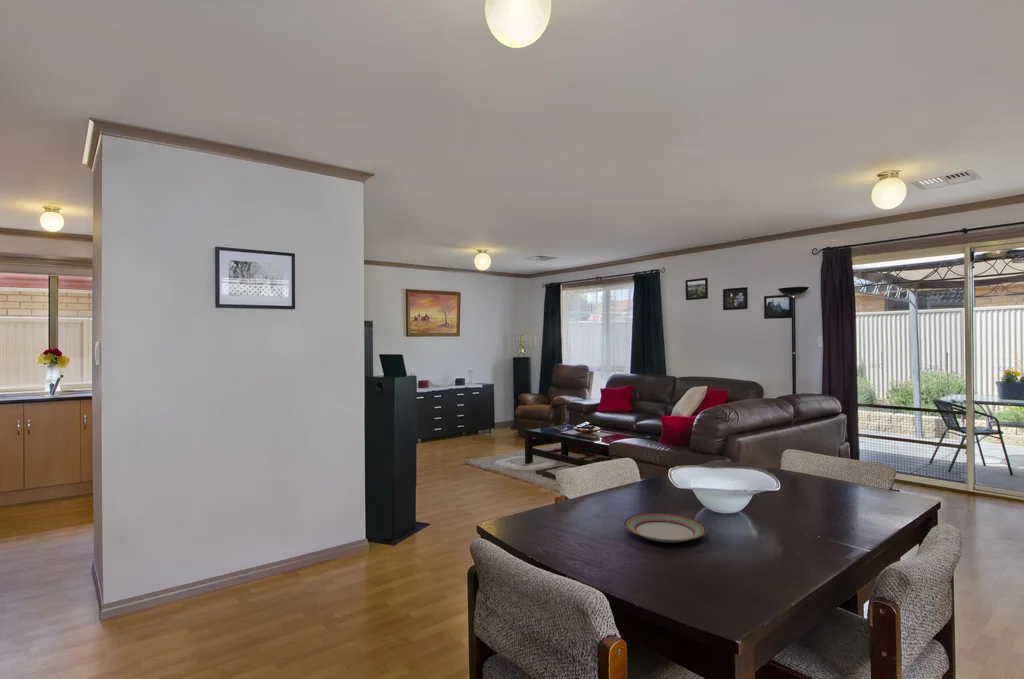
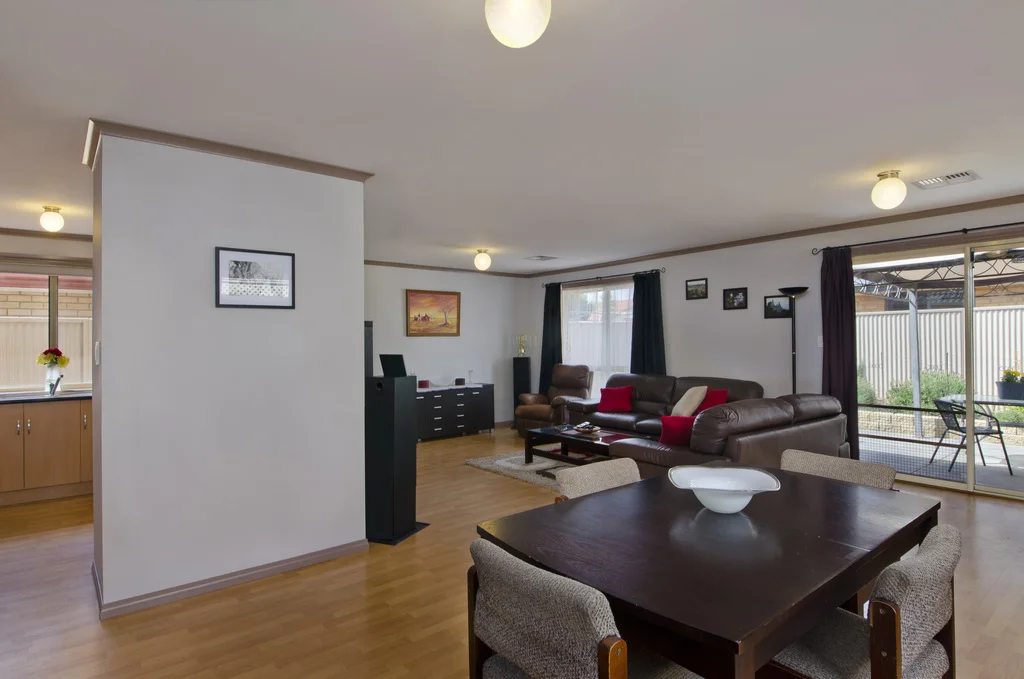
- plate [623,512,708,543]
